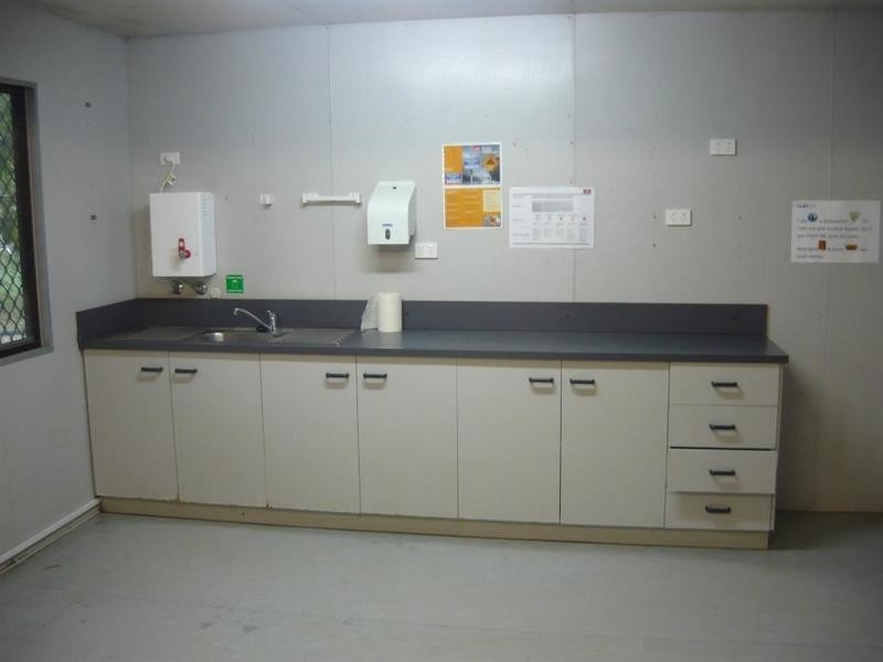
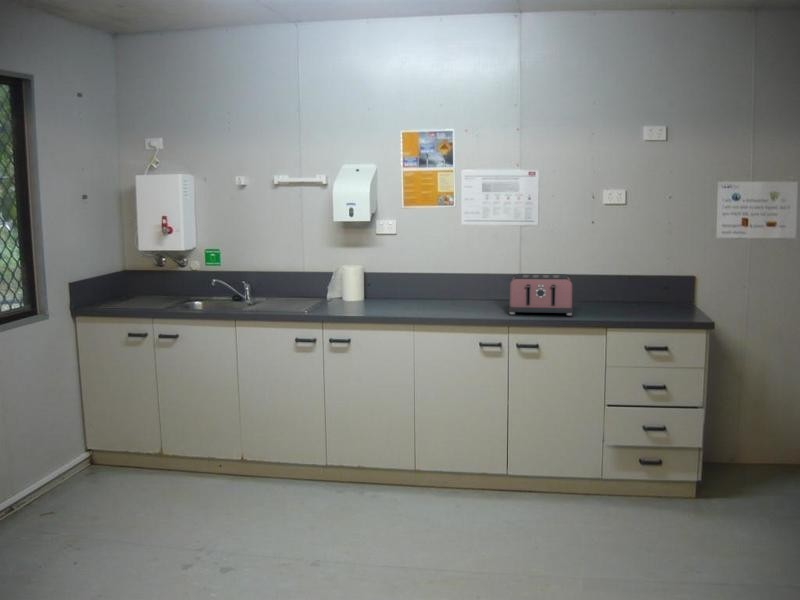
+ toaster [507,273,574,316]
